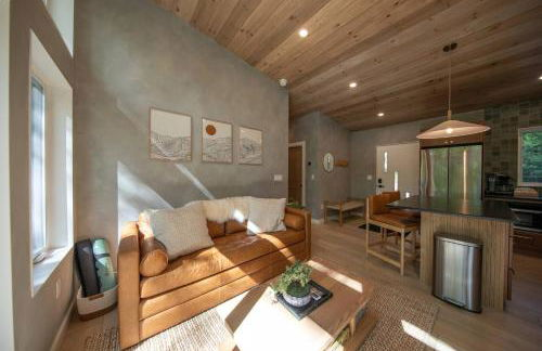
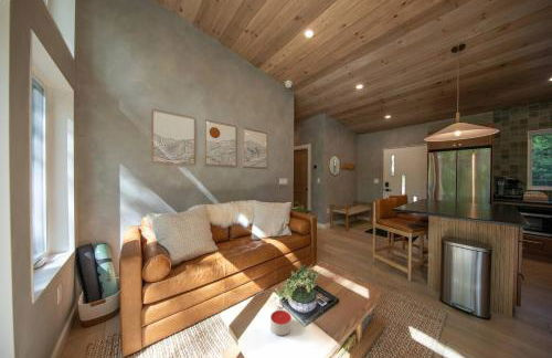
+ candle [269,308,293,336]
